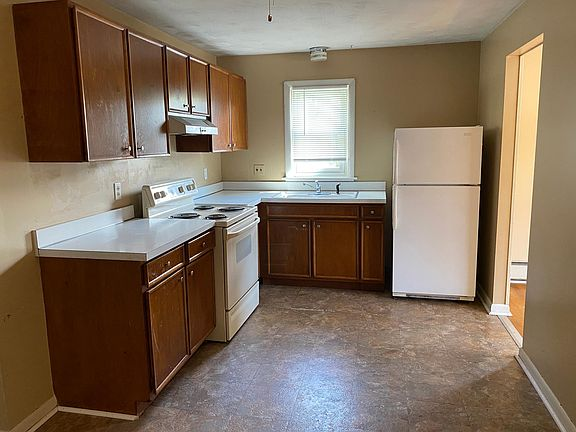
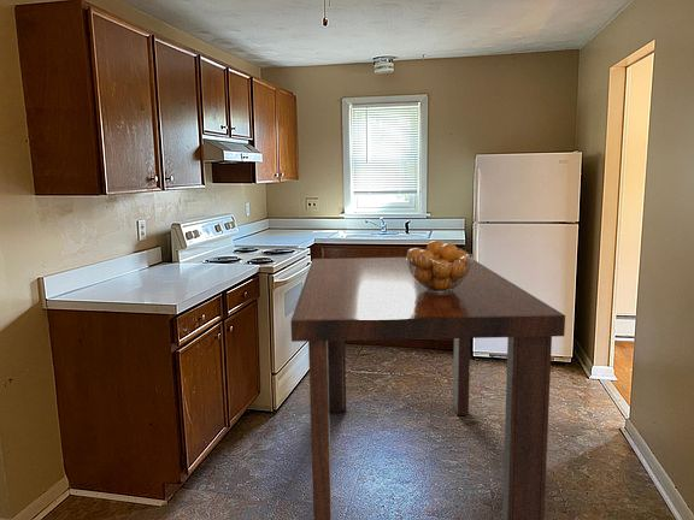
+ dining table [289,256,566,520]
+ fruit basket [405,240,475,292]
